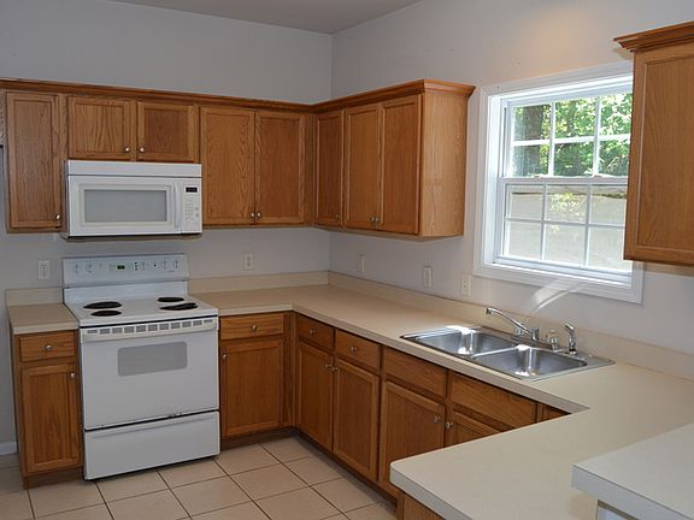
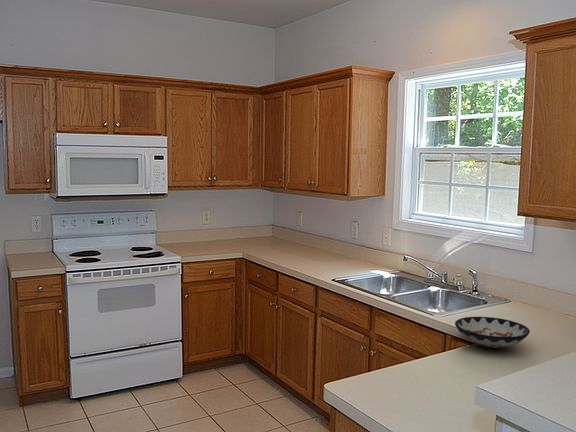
+ bowl [454,316,531,351]
